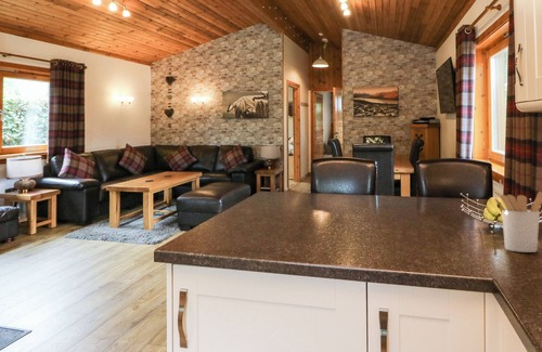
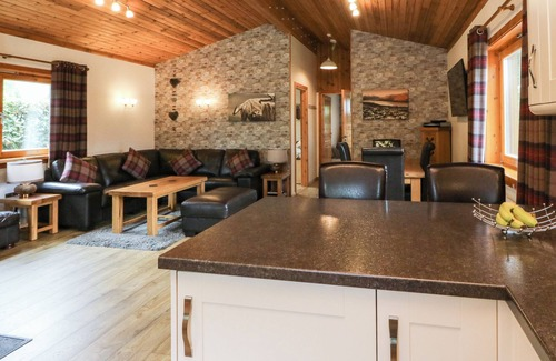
- utensil holder [493,191,542,253]
